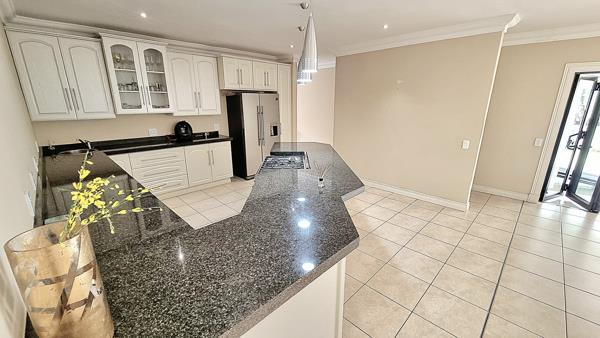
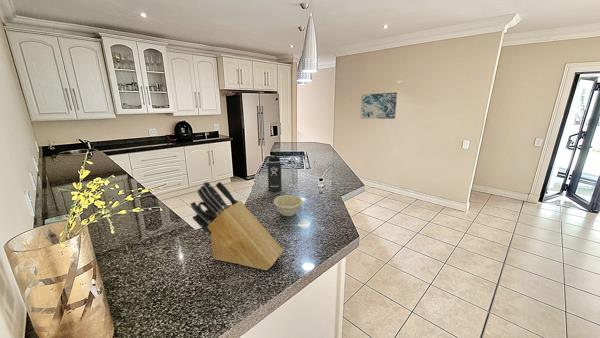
+ wall art [360,92,398,120]
+ thermos bottle [263,150,282,192]
+ knife block [189,181,285,271]
+ bowl [273,194,304,217]
